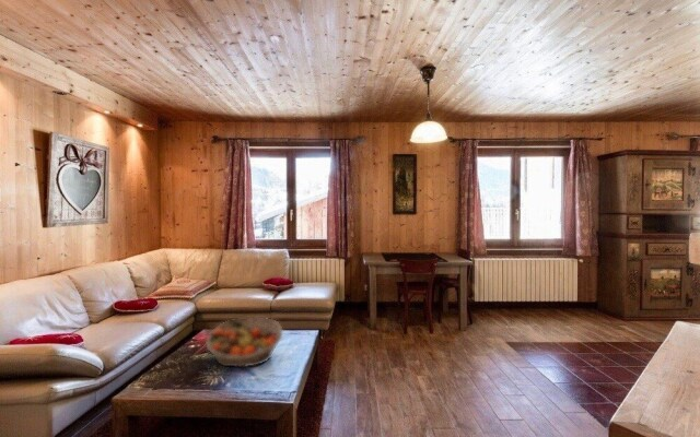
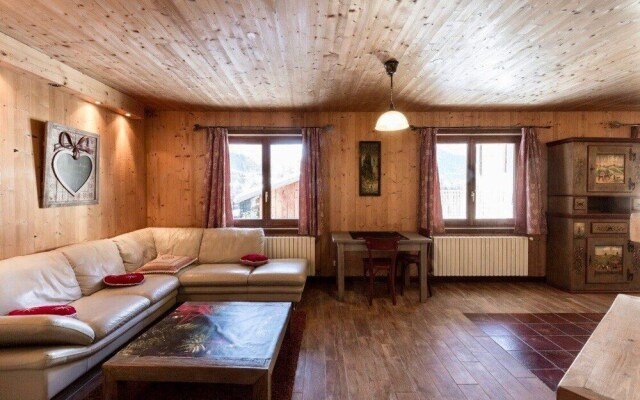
- fruit basket [205,317,283,368]
